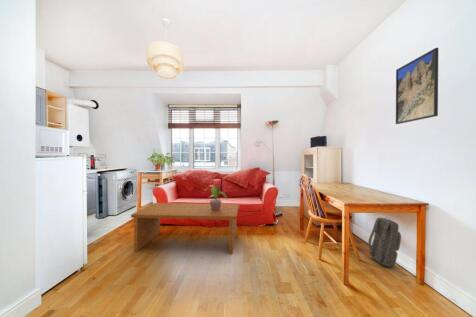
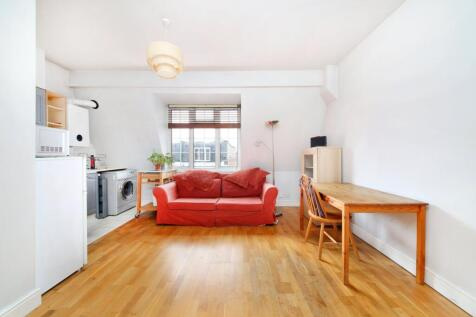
- potted plant [202,184,229,211]
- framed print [395,47,439,125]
- backpack [367,216,402,268]
- coffee table [130,202,240,255]
